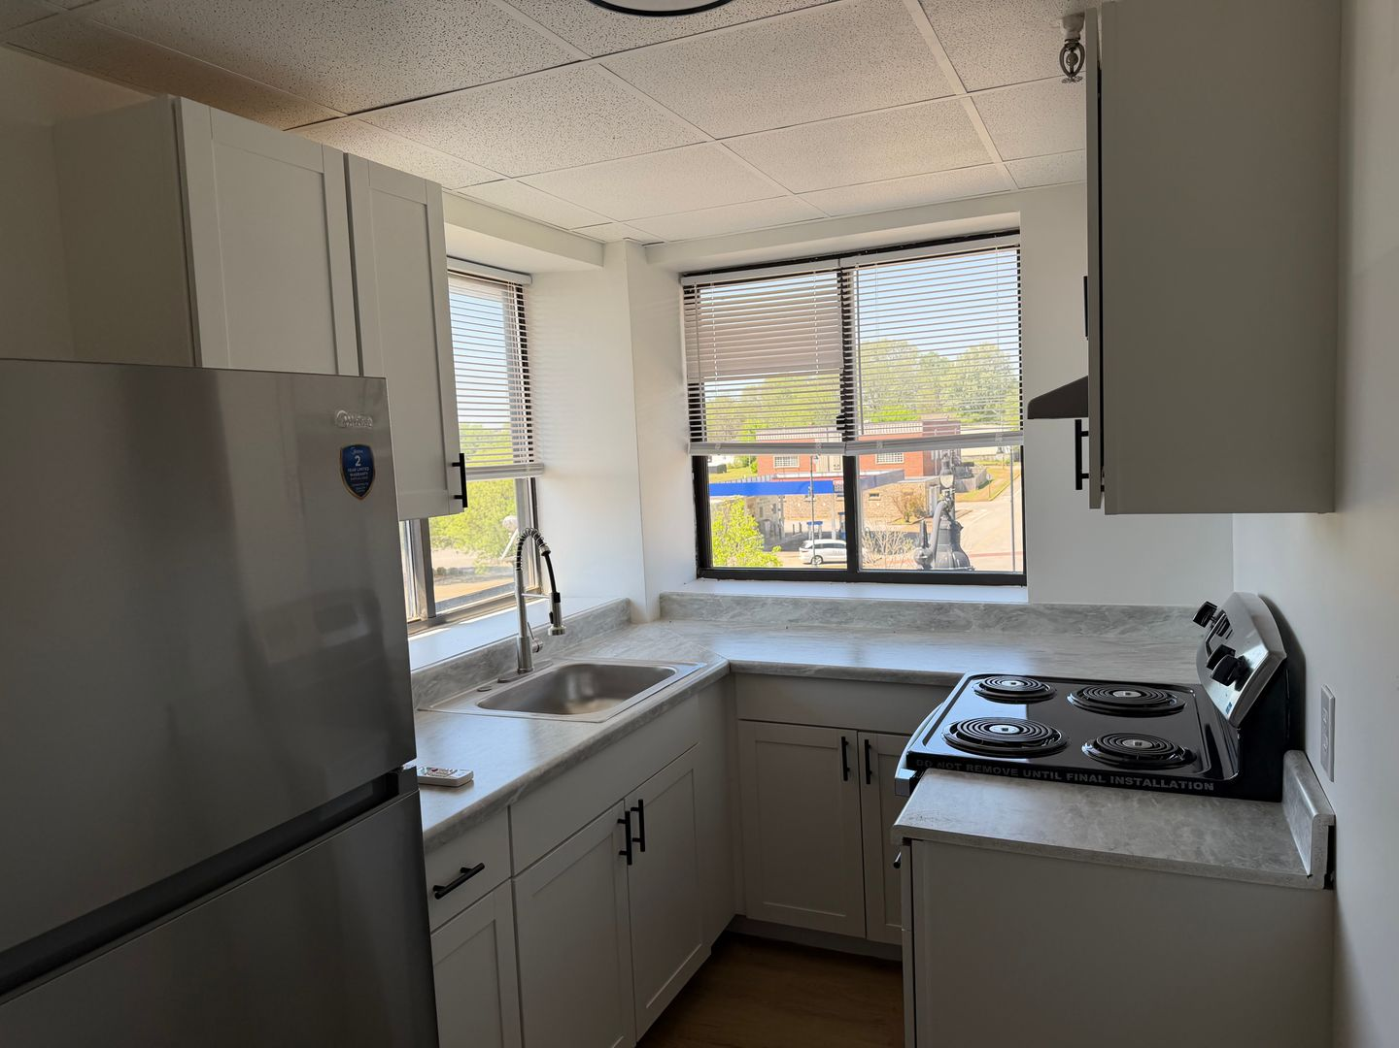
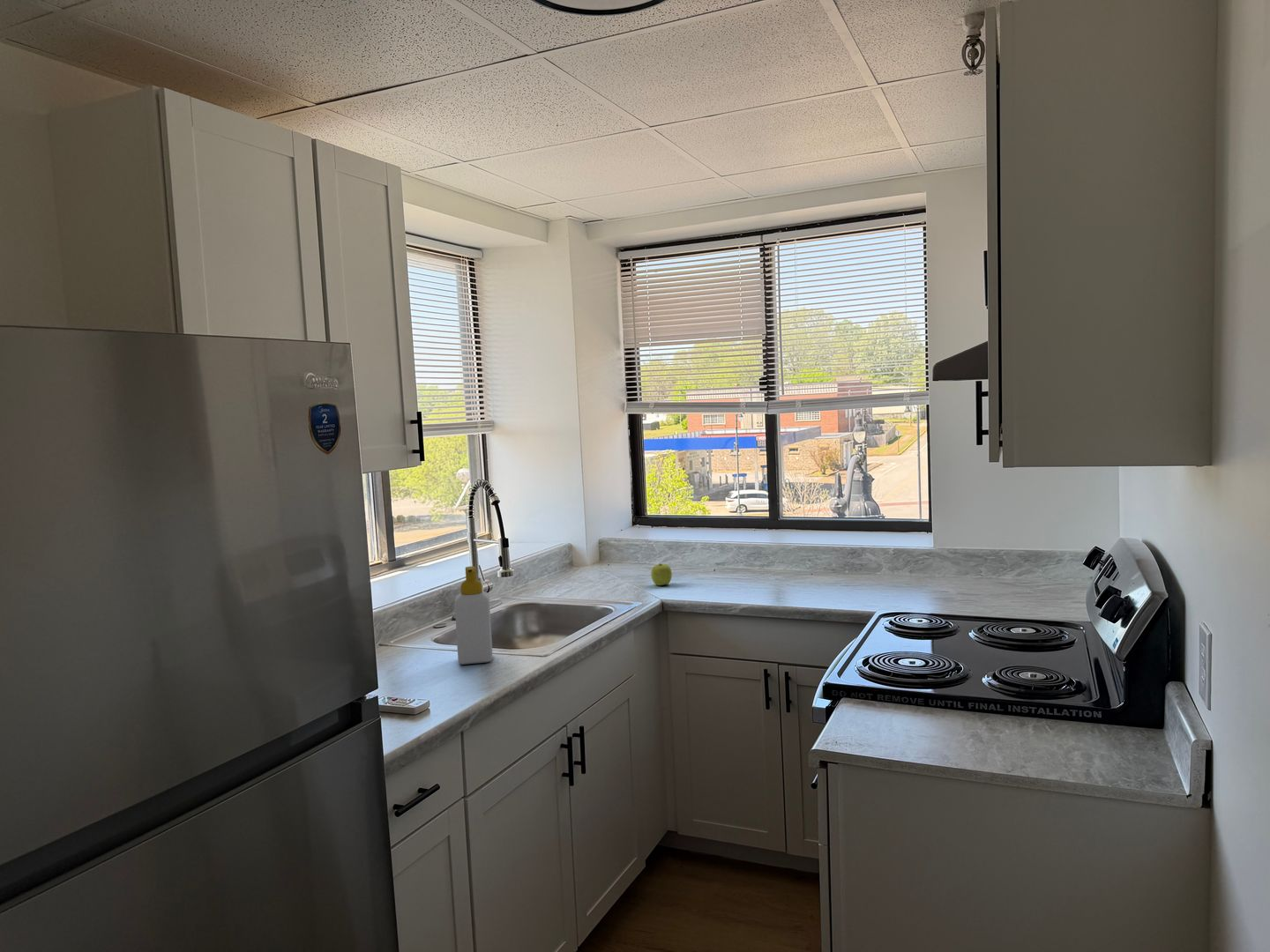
+ fruit [650,562,673,586]
+ soap bottle [453,565,493,666]
